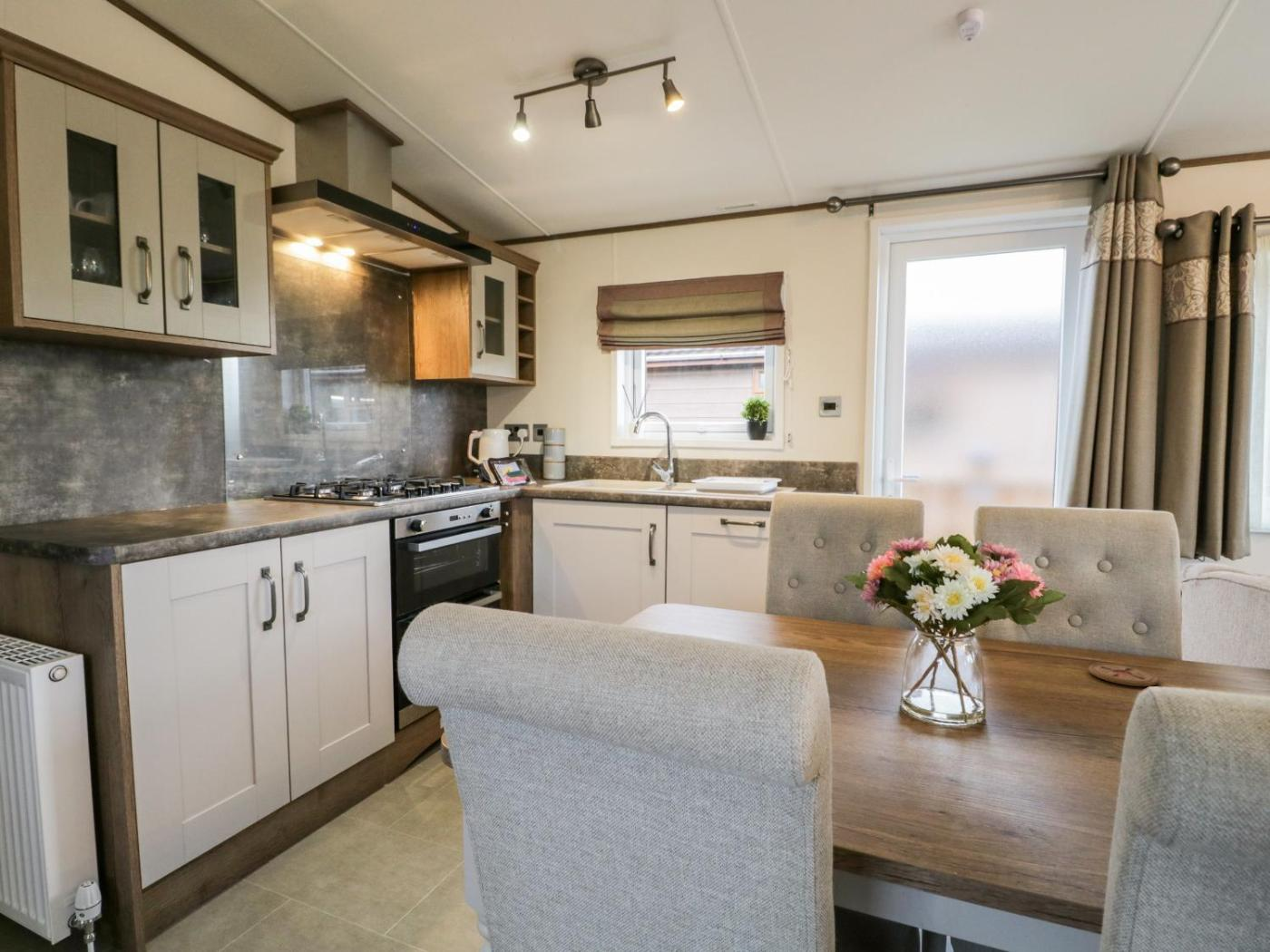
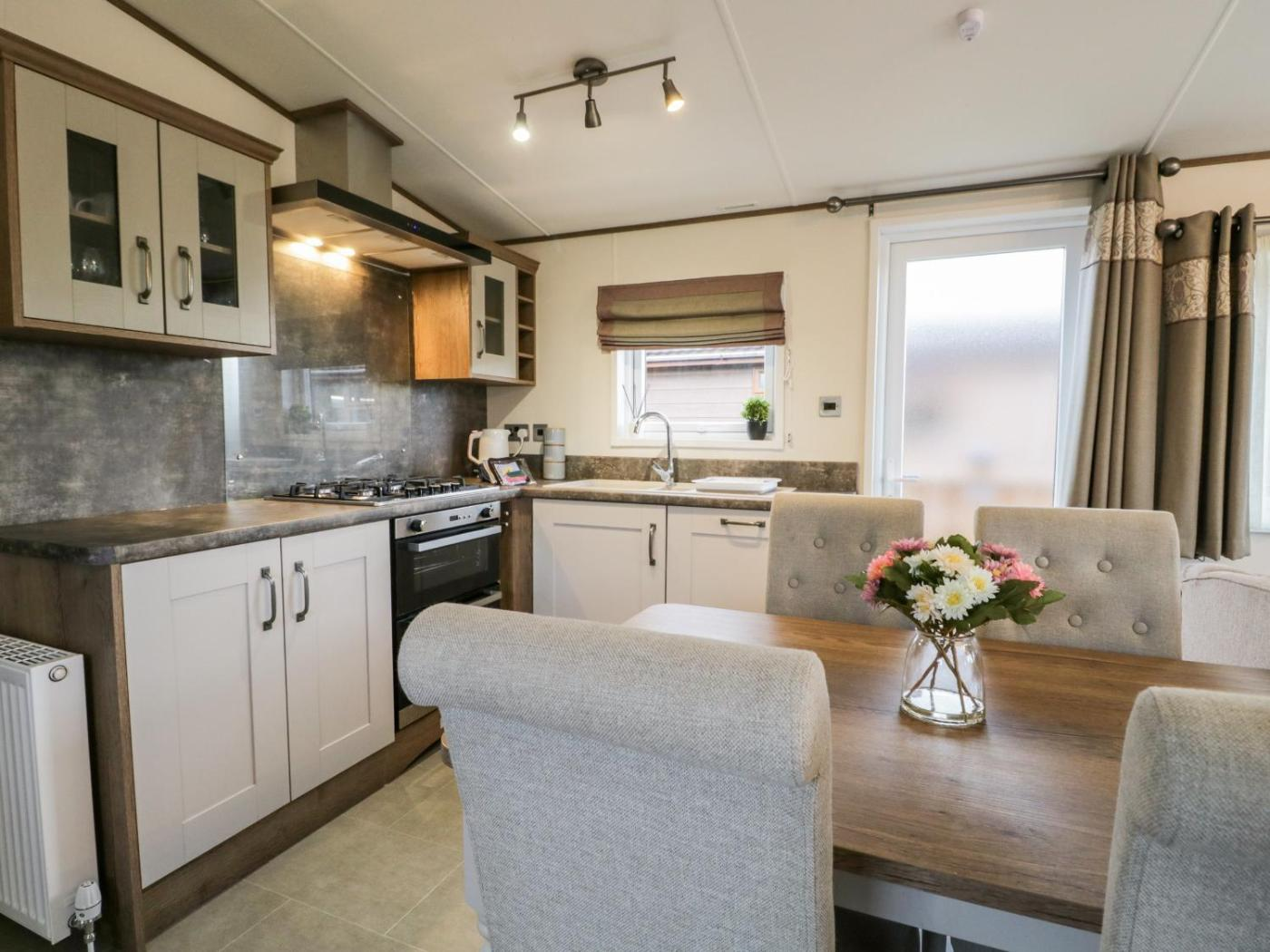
- coaster [1088,663,1159,687]
